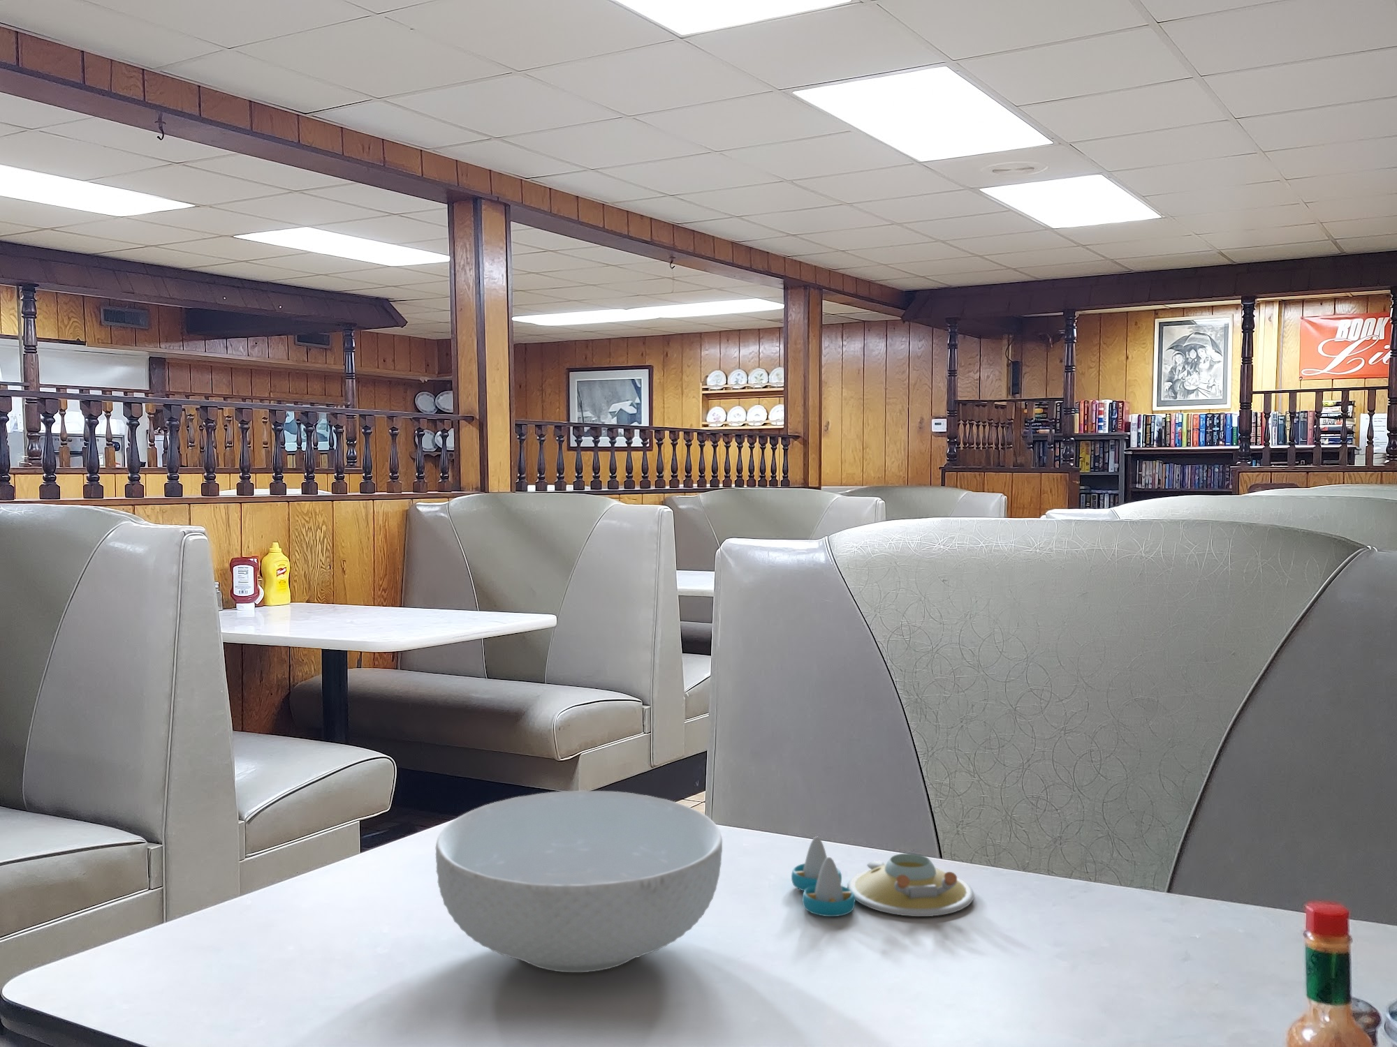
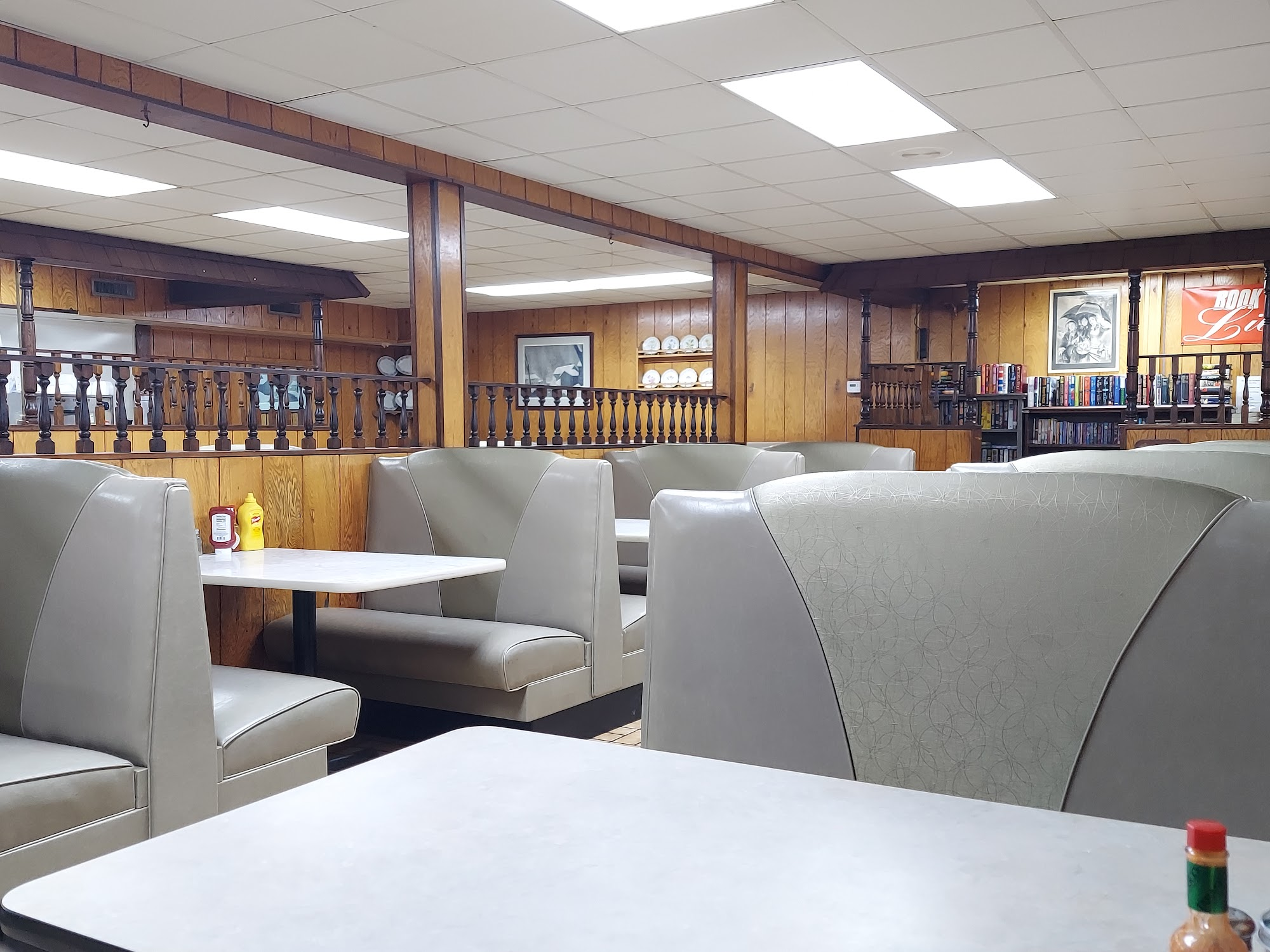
- salt and pepper shaker set [791,836,975,917]
- cereal bowl [435,790,723,973]
